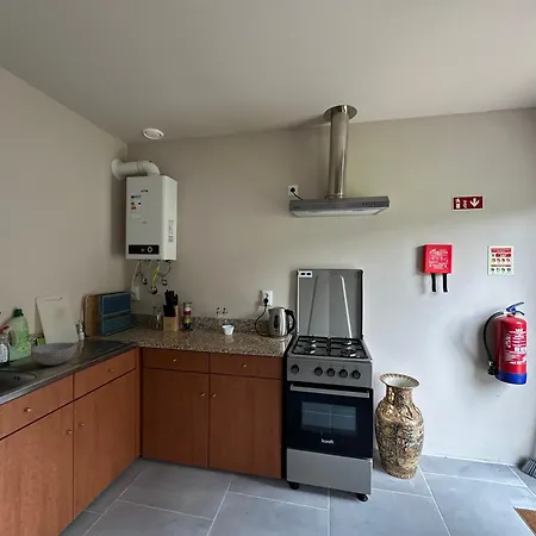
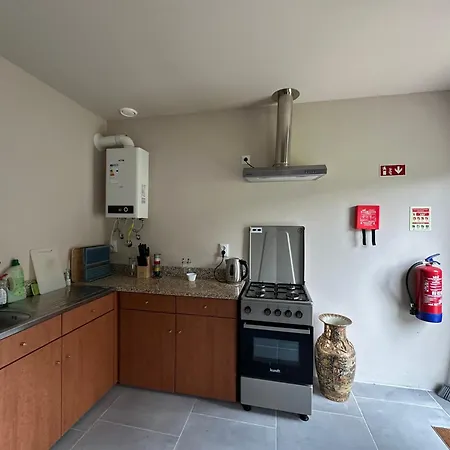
- bowl [30,342,77,367]
